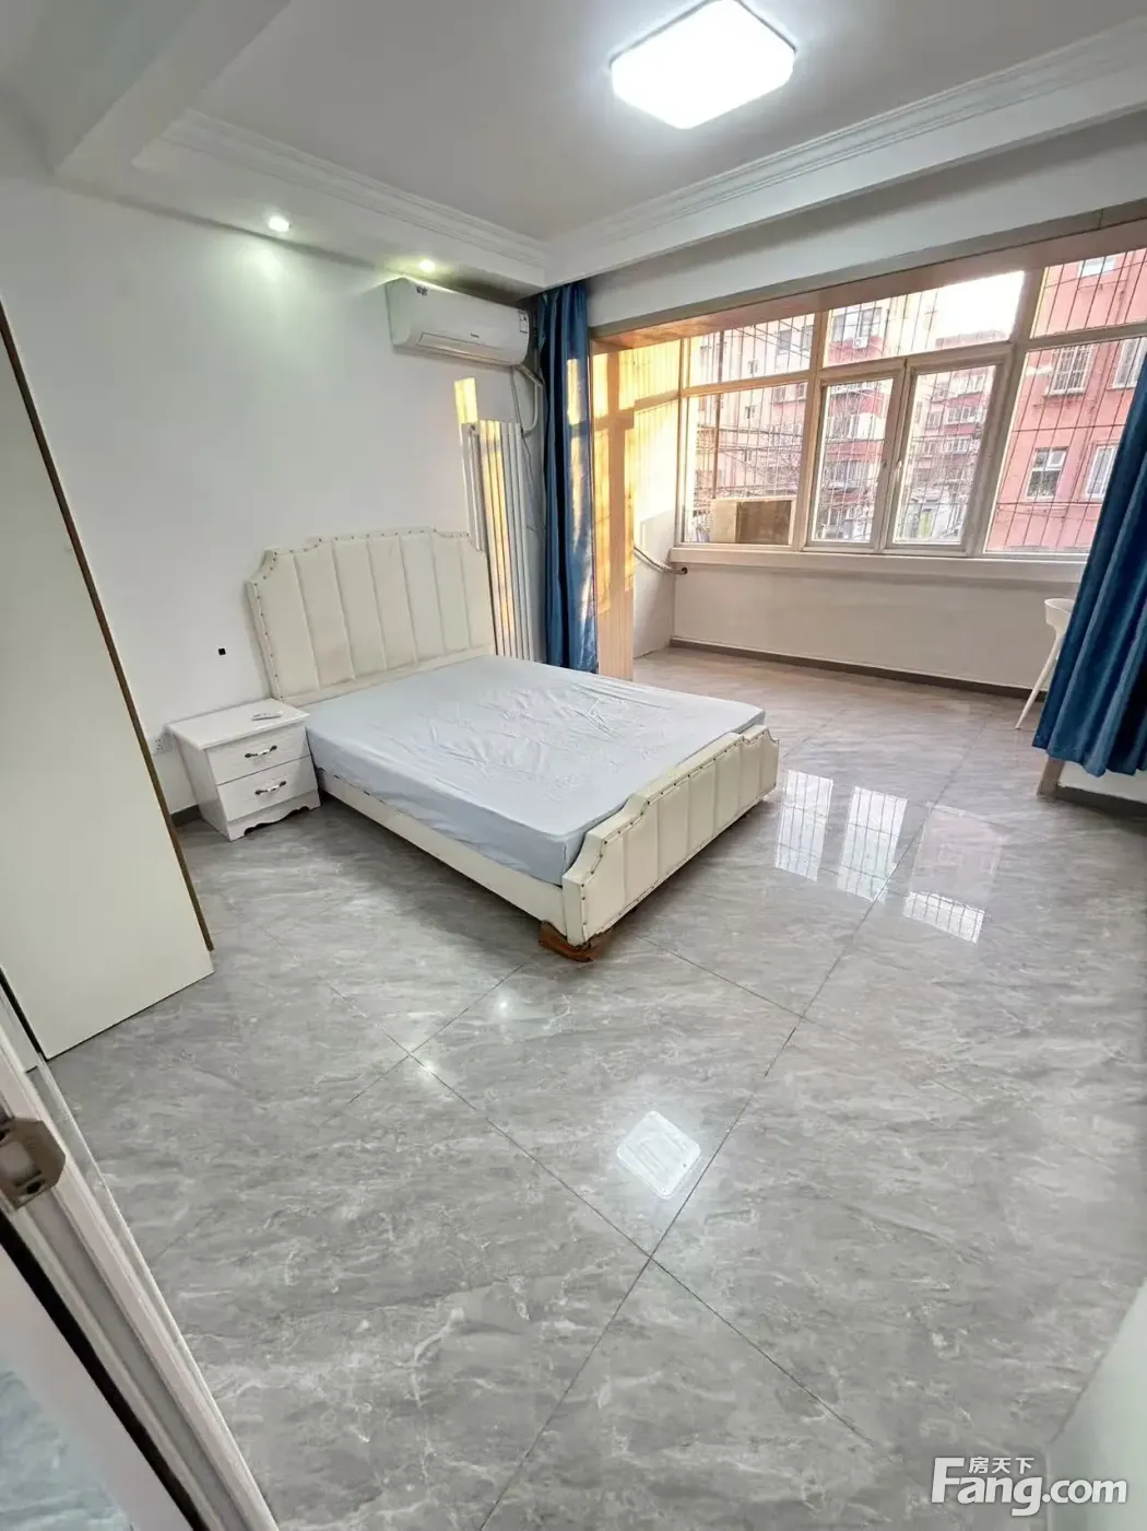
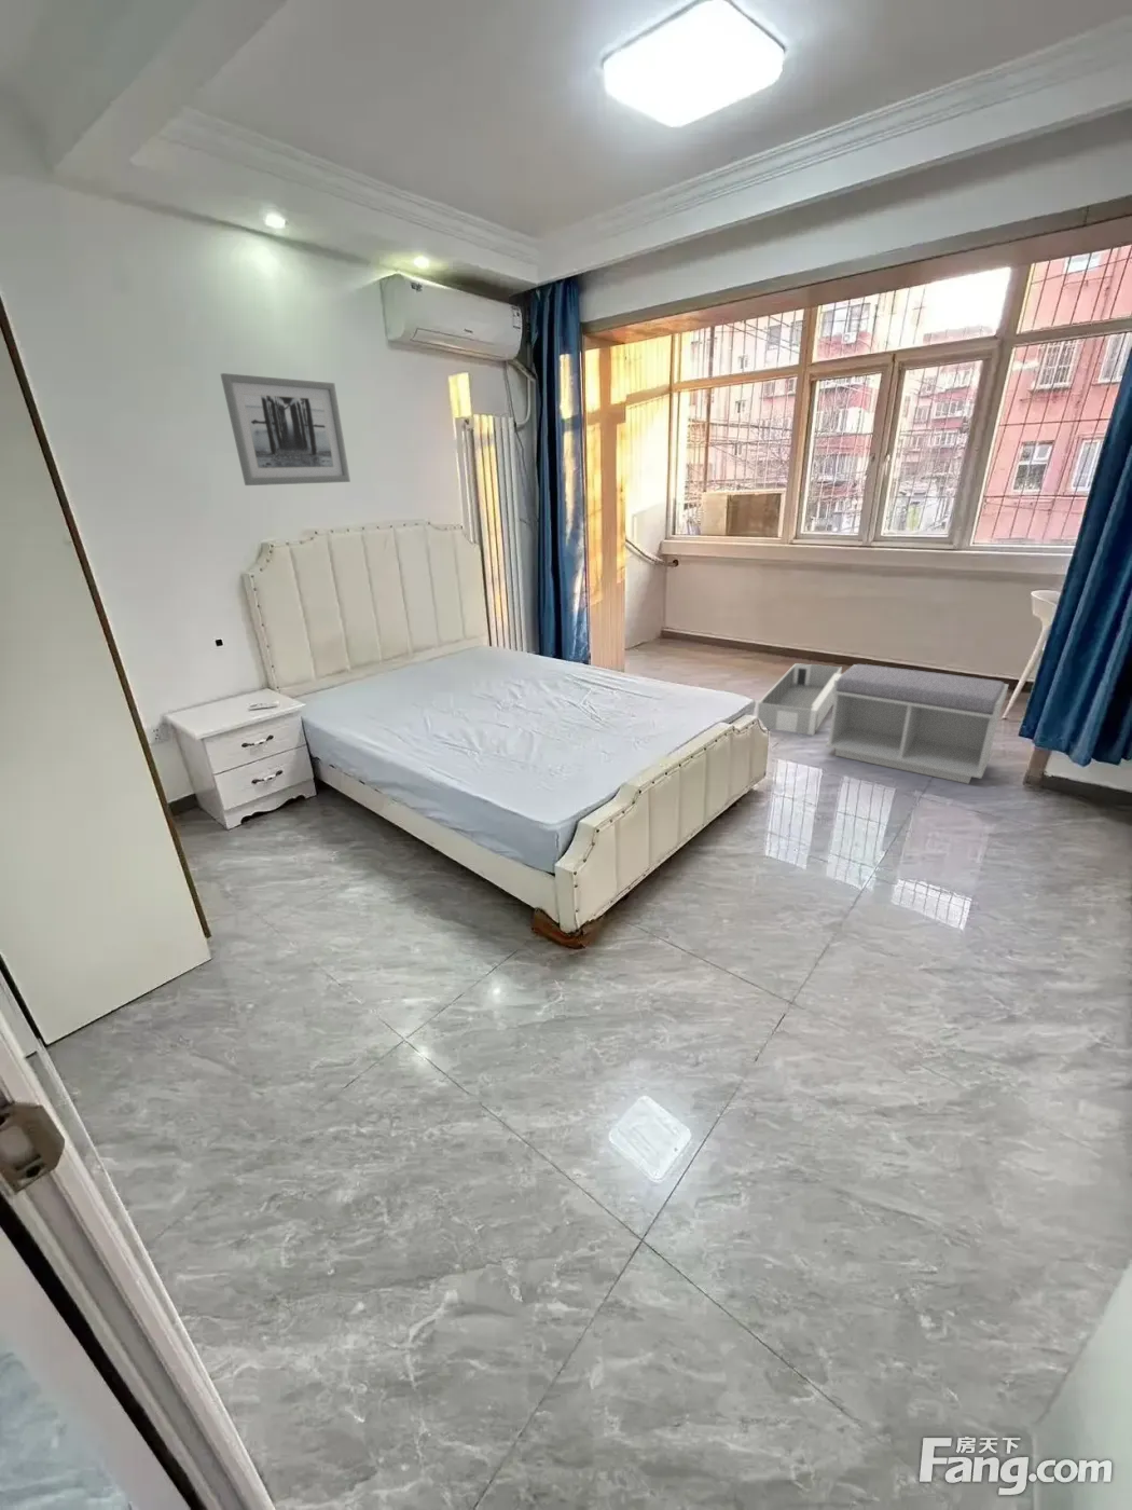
+ architectural model [756,662,843,737]
+ bench [825,663,1011,785]
+ wall art [220,372,352,486]
